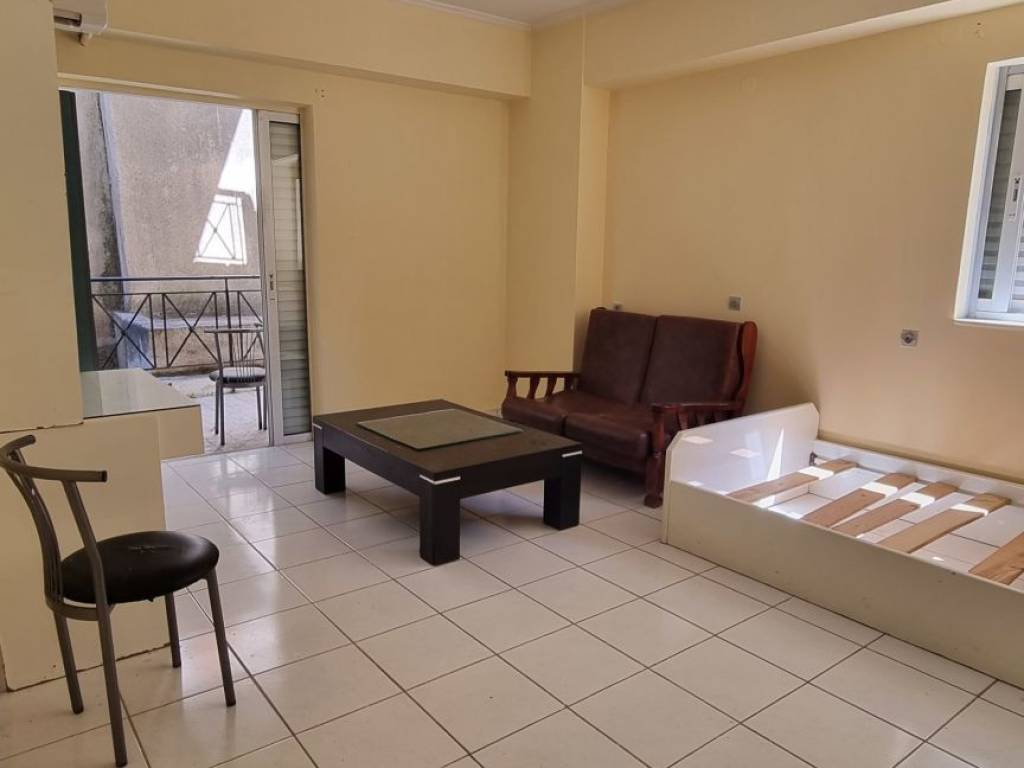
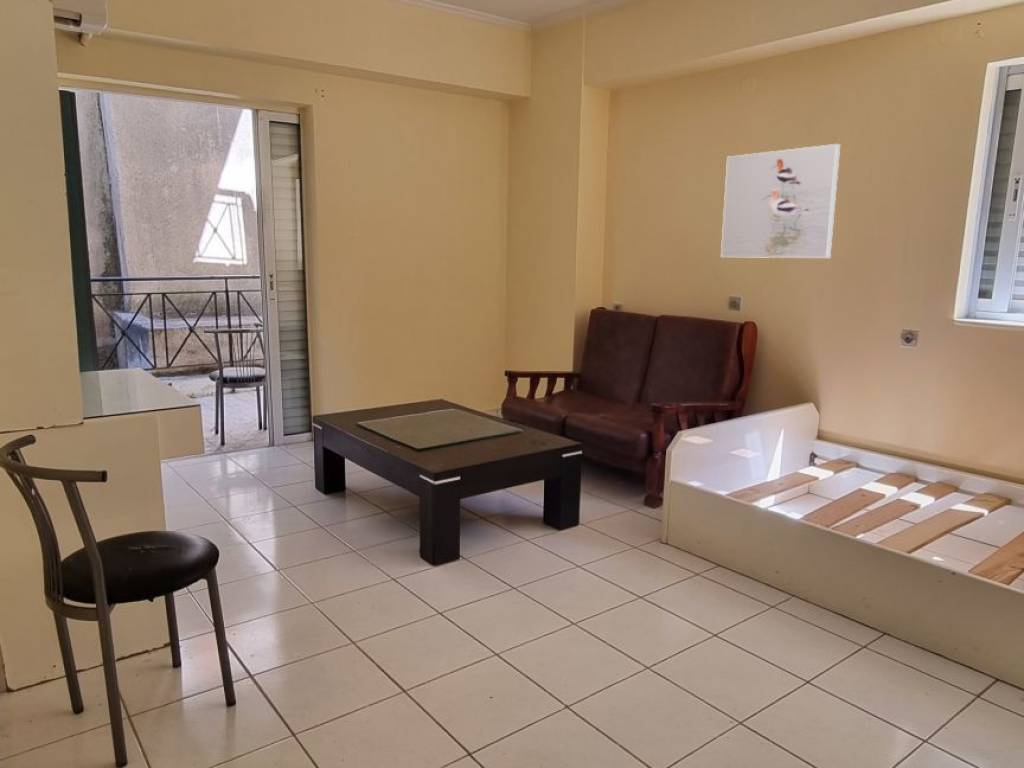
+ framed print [720,143,841,259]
